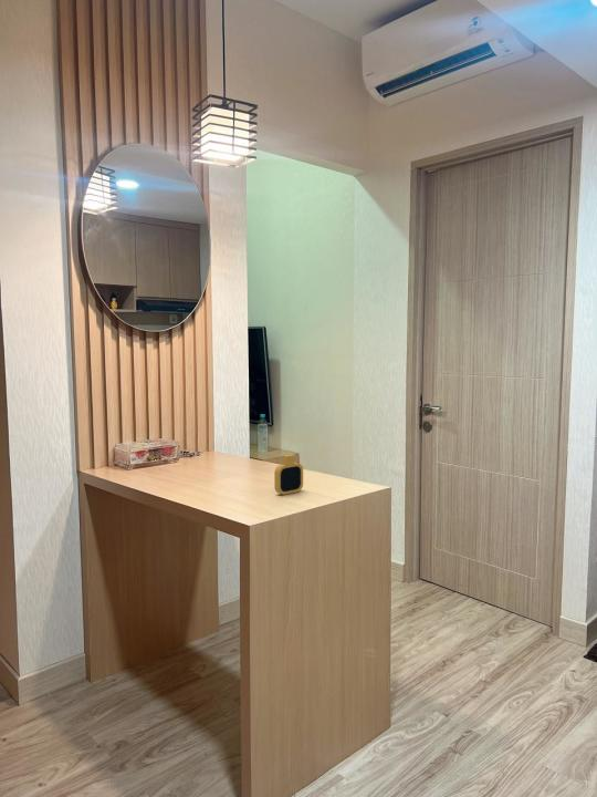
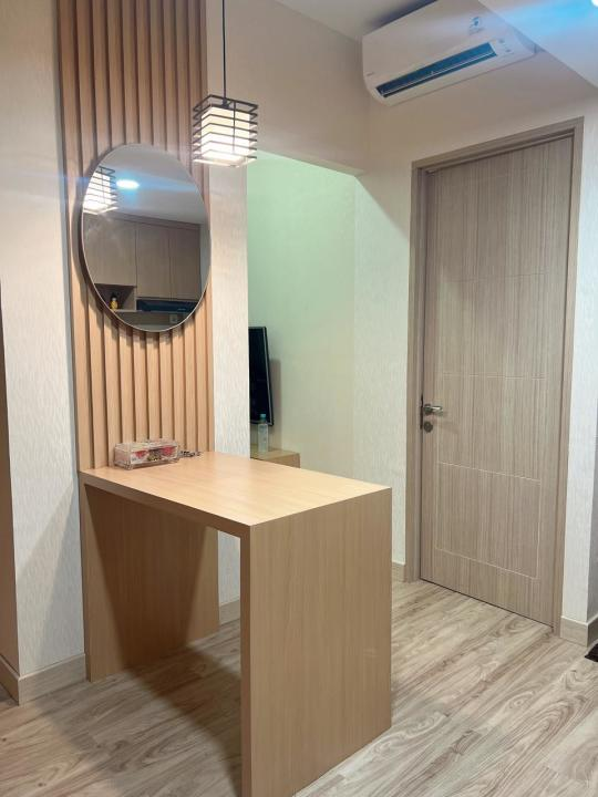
- perfume bottle [273,453,304,496]
